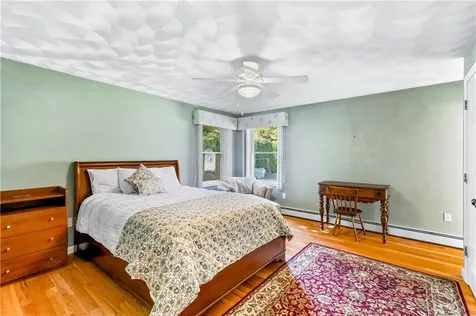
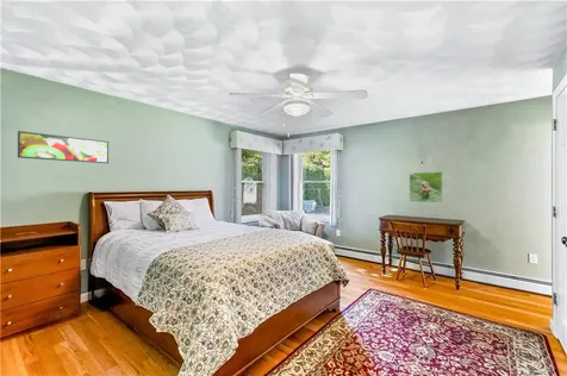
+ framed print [409,171,443,203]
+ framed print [17,130,110,164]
